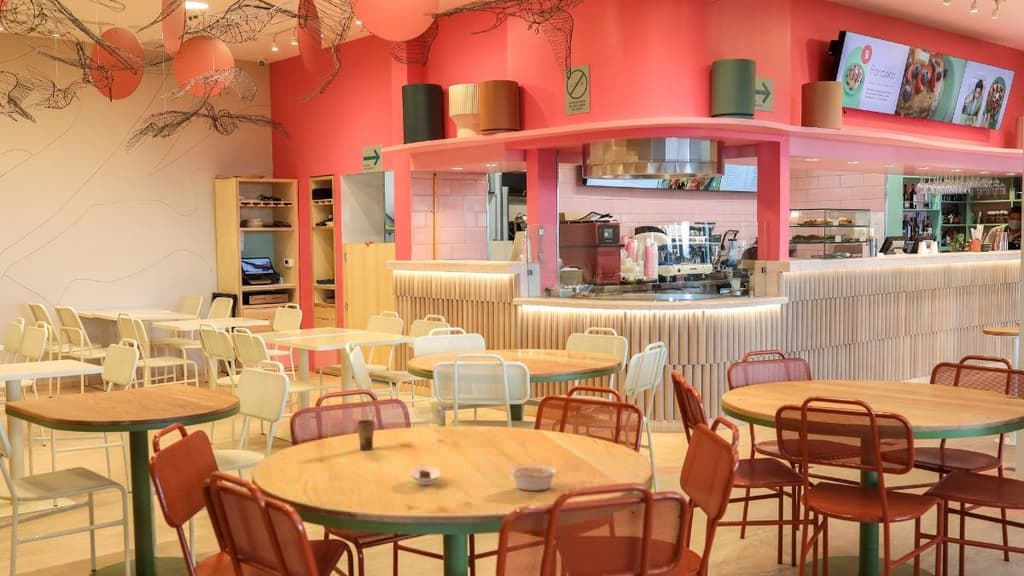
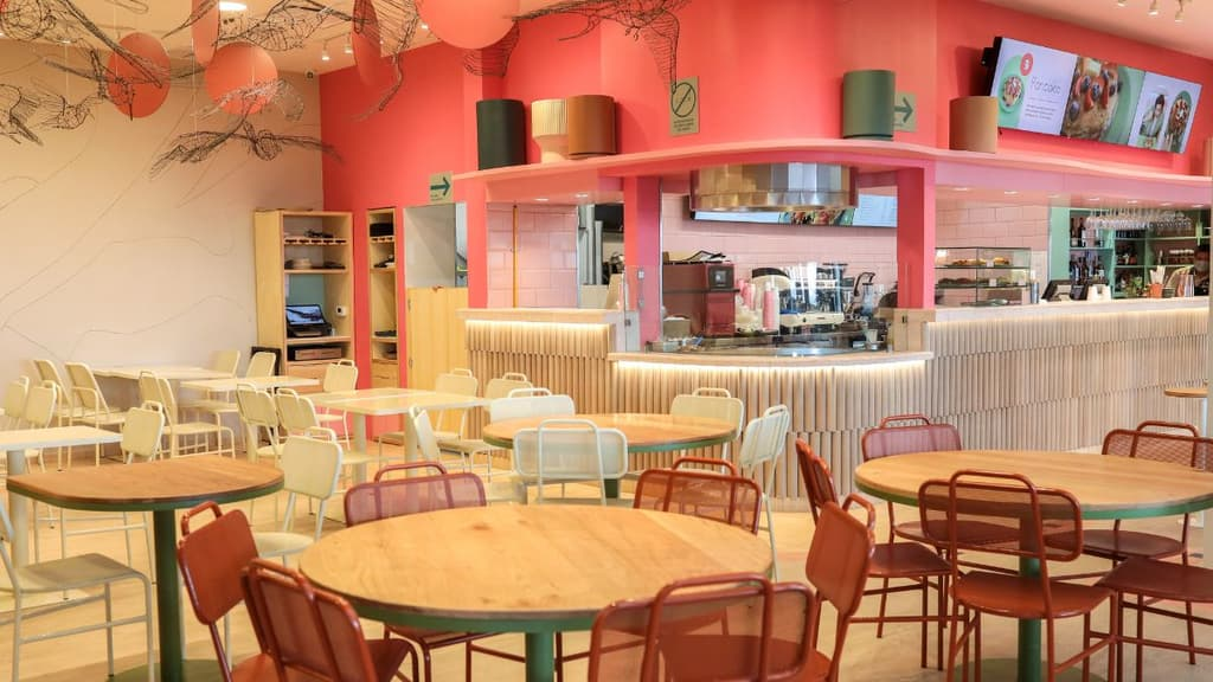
- cup [356,413,376,451]
- saucer [409,466,442,486]
- legume [508,464,559,492]
